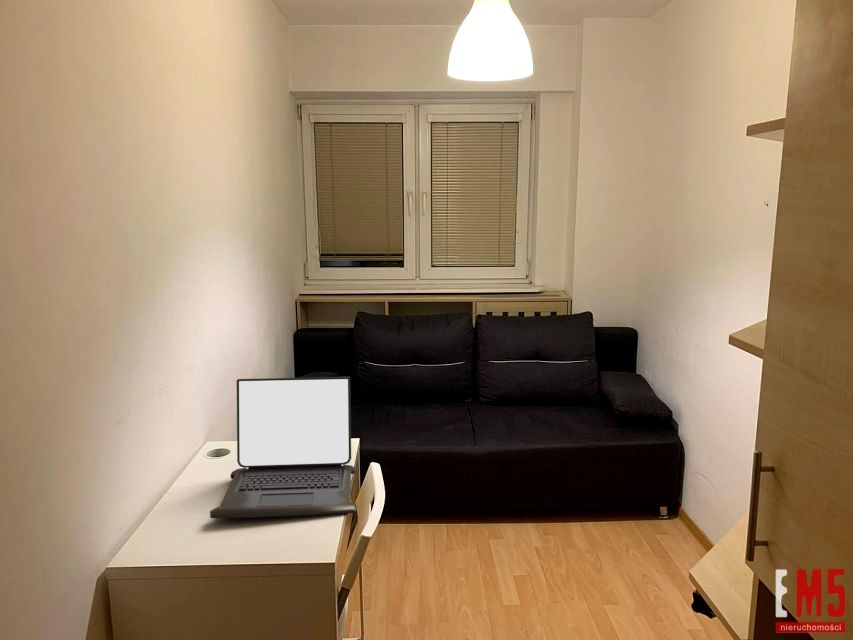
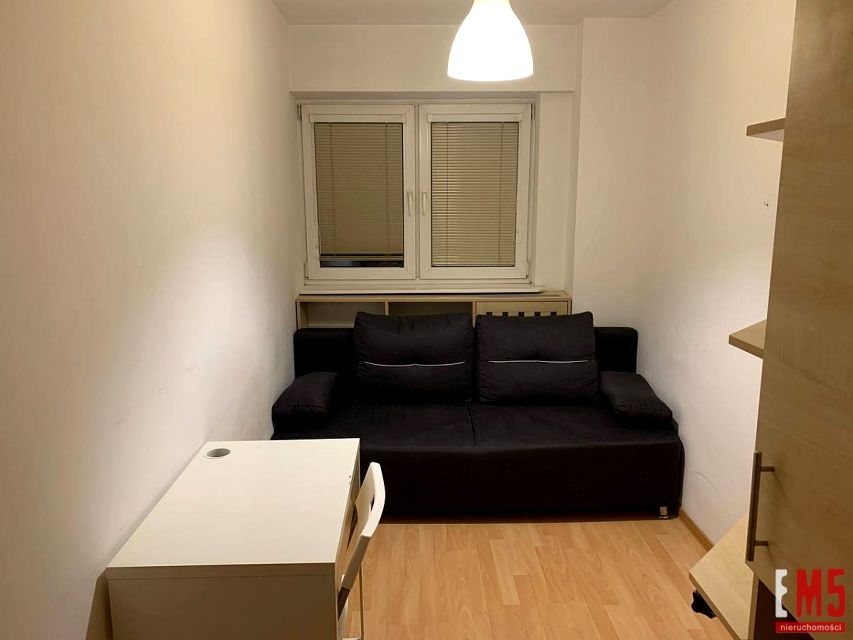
- laptop [209,376,359,519]
